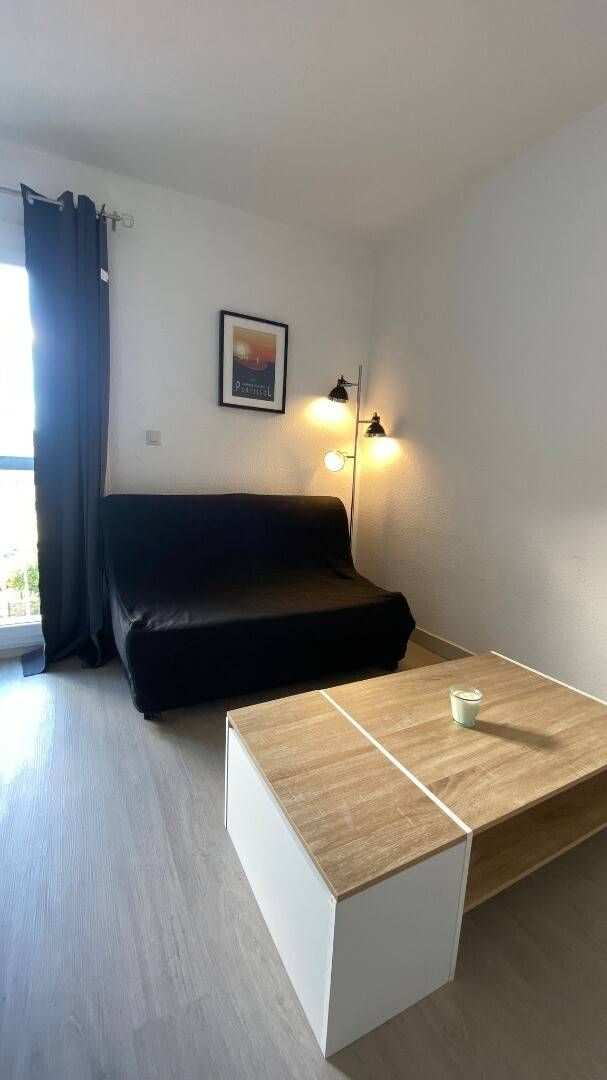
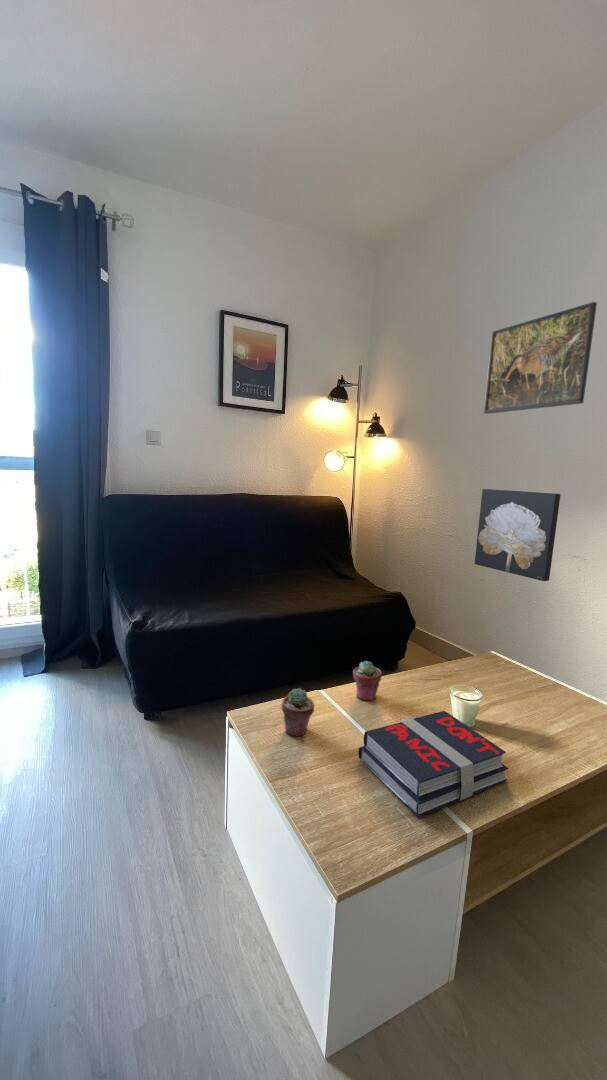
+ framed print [483,301,598,415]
+ potted succulent [281,687,316,737]
+ wall art [474,488,561,582]
+ potted succulent [352,660,383,701]
+ book [357,710,509,818]
